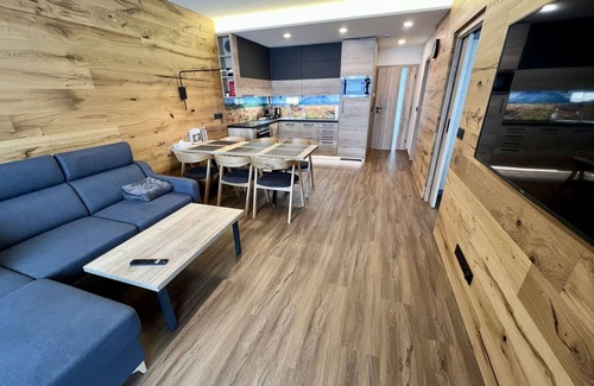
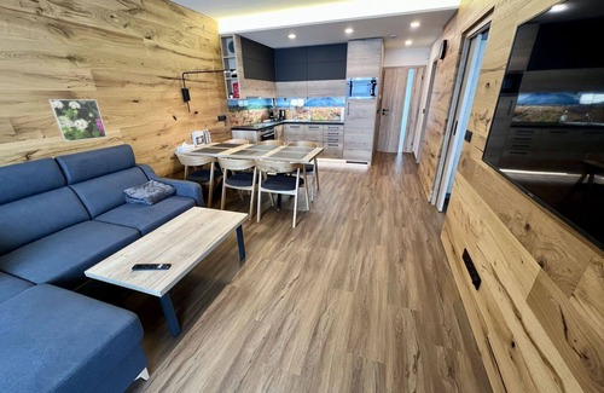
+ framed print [47,98,108,143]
